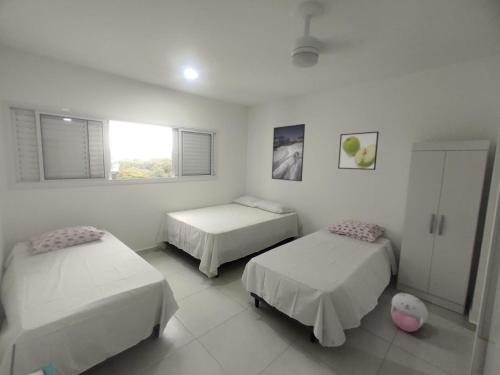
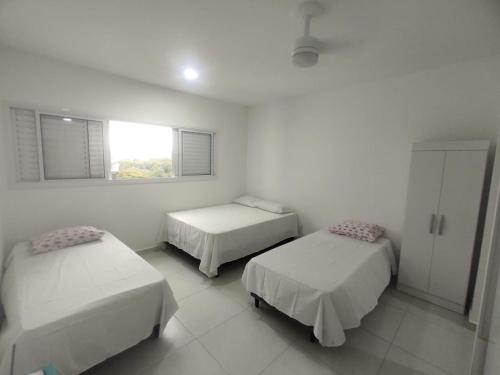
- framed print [271,123,306,182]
- plush toy [390,292,429,333]
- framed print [337,130,380,171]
